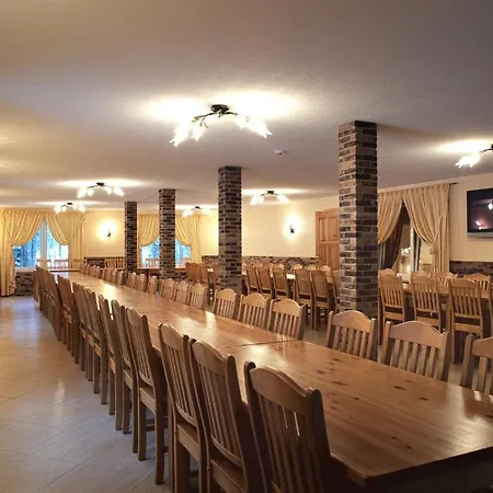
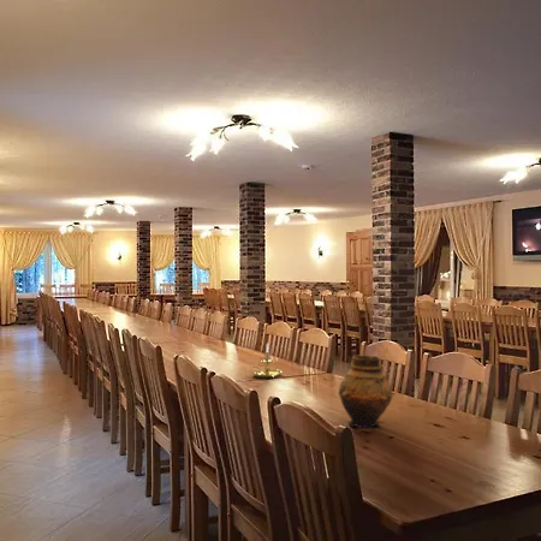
+ candle holder [249,341,284,379]
+ vase [338,353,394,429]
